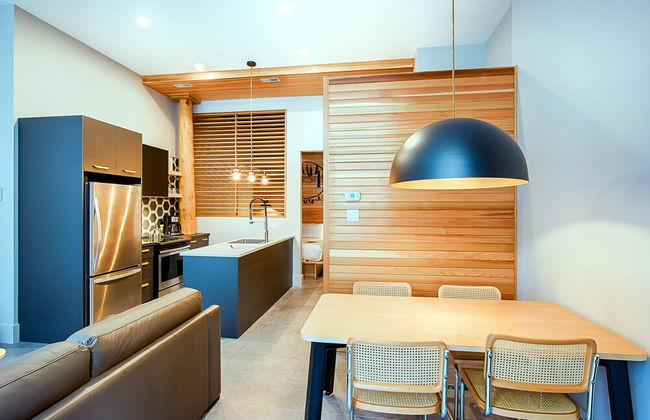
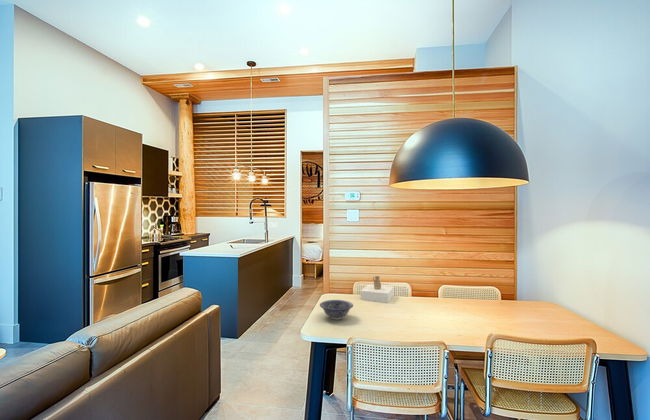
+ vase [360,275,395,304]
+ bowl [319,299,354,321]
